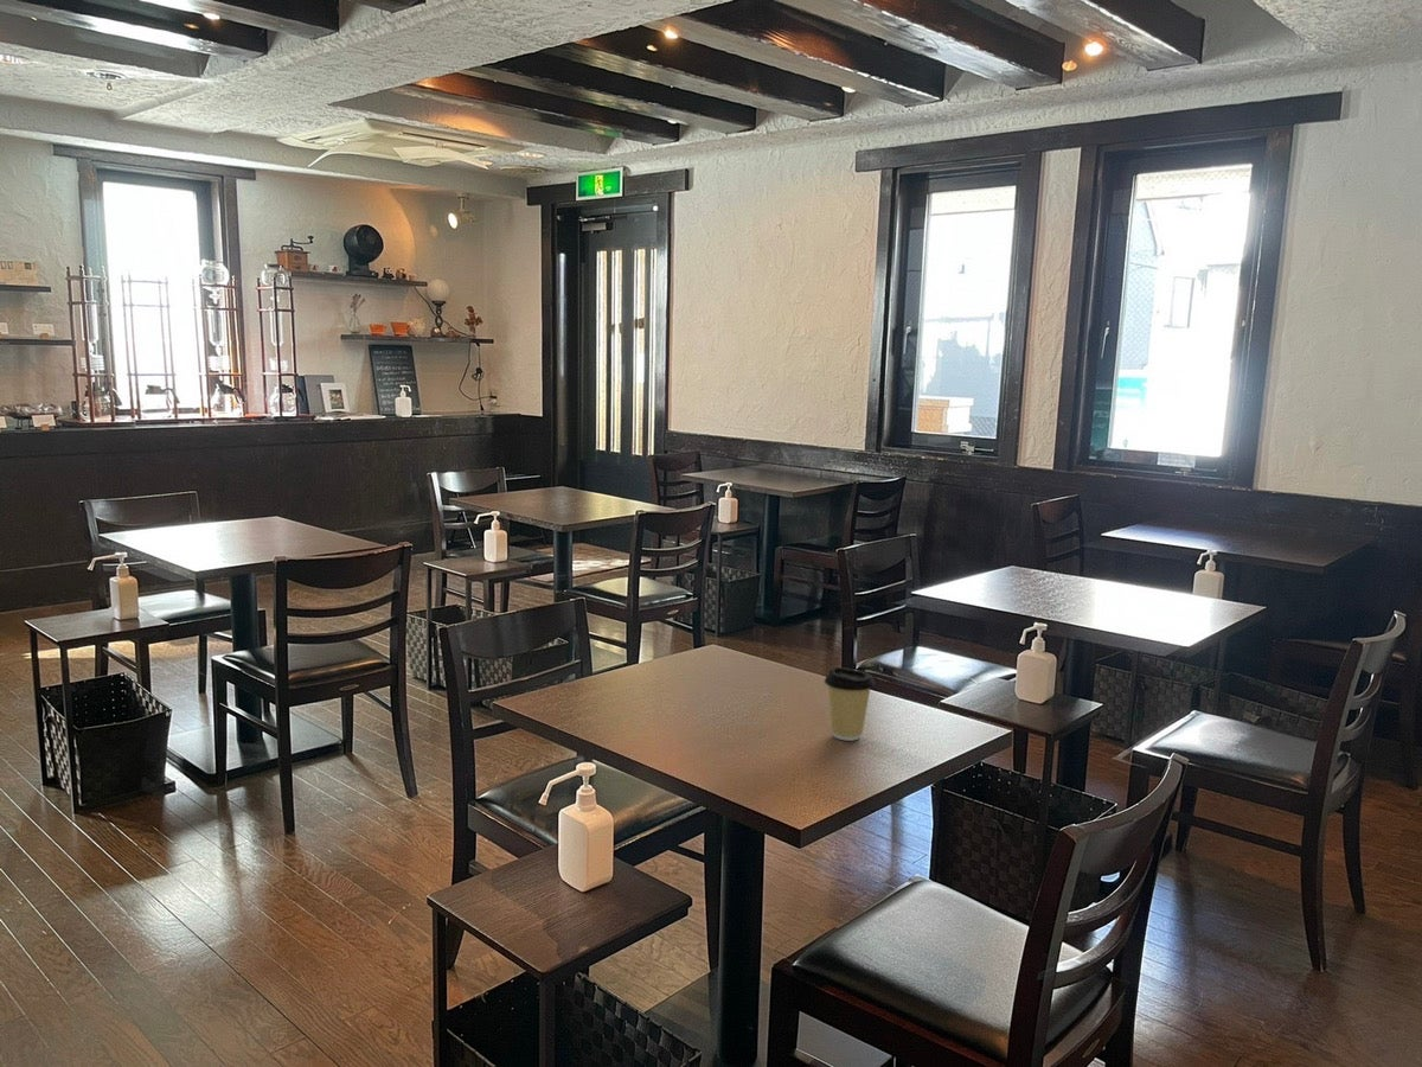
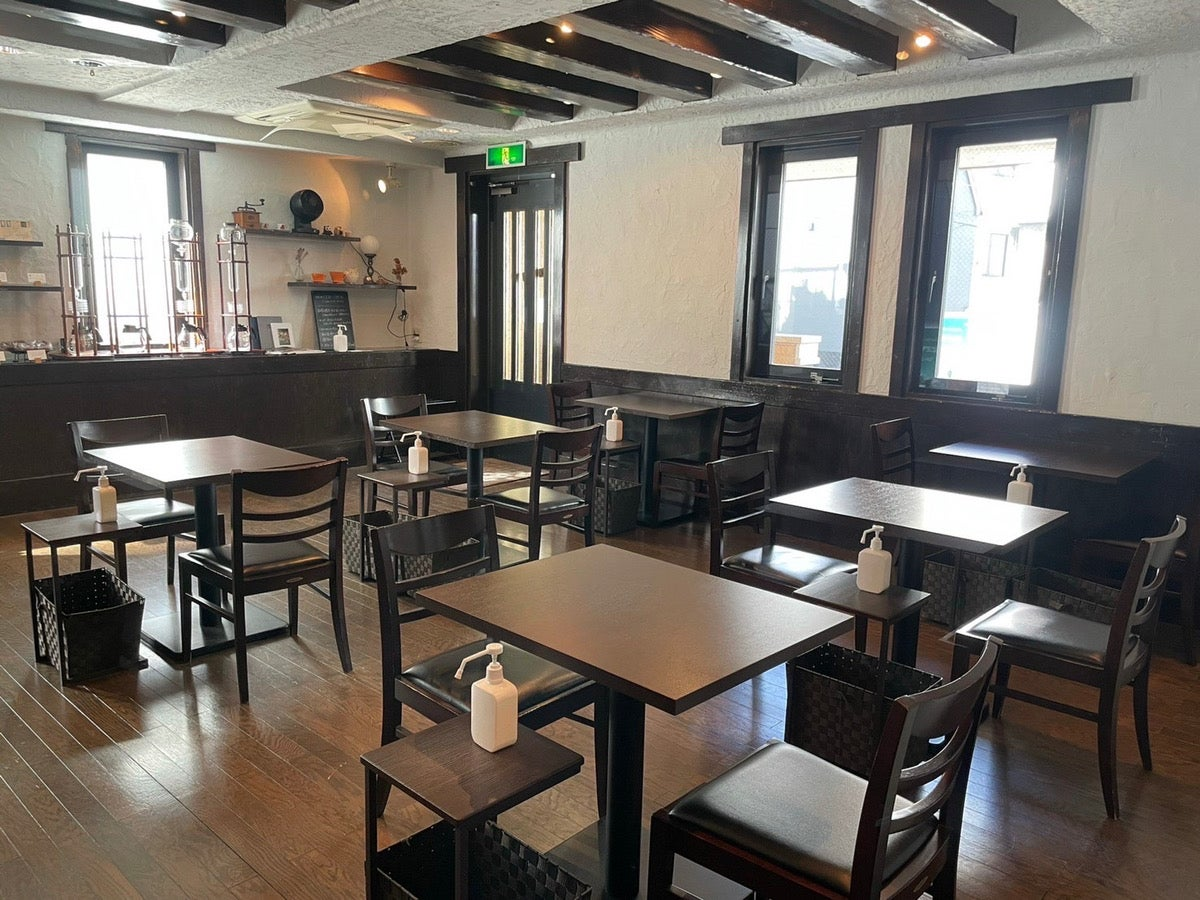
- coffee cup [824,665,876,742]
